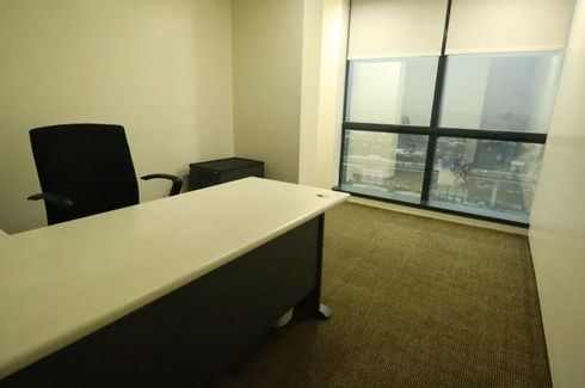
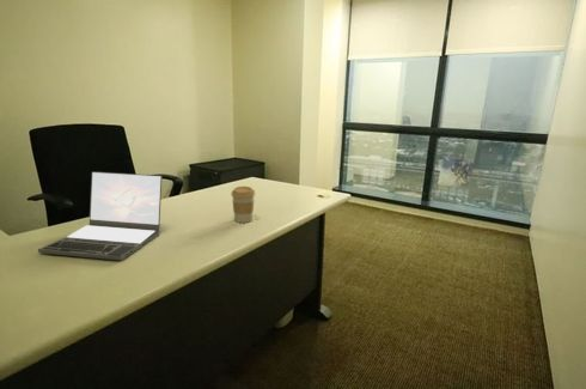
+ coffee cup [230,186,256,224]
+ laptop [37,170,163,261]
